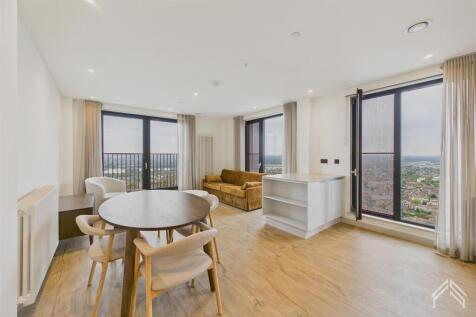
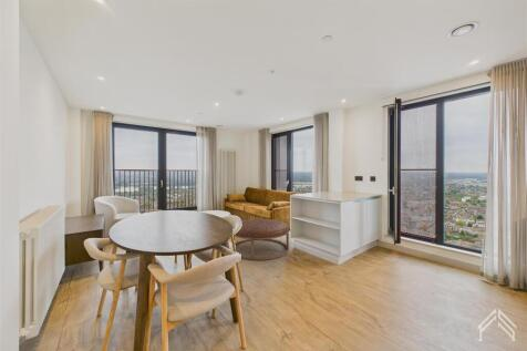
+ ottoman [234,218,290,261]
